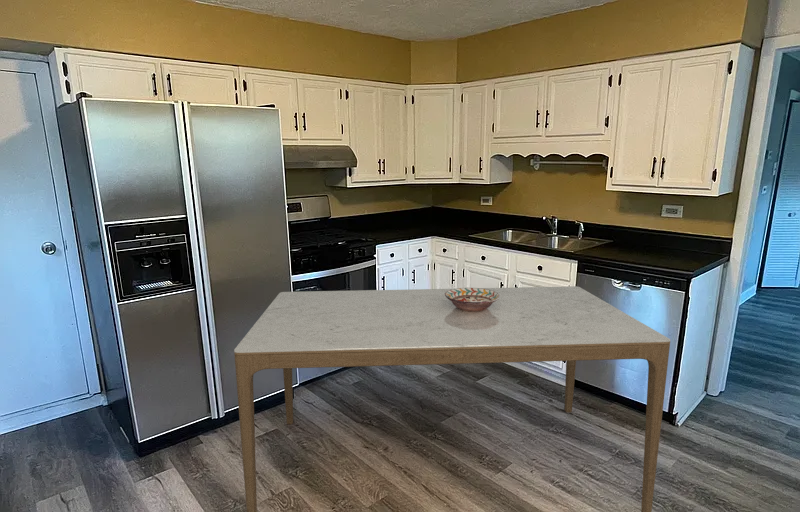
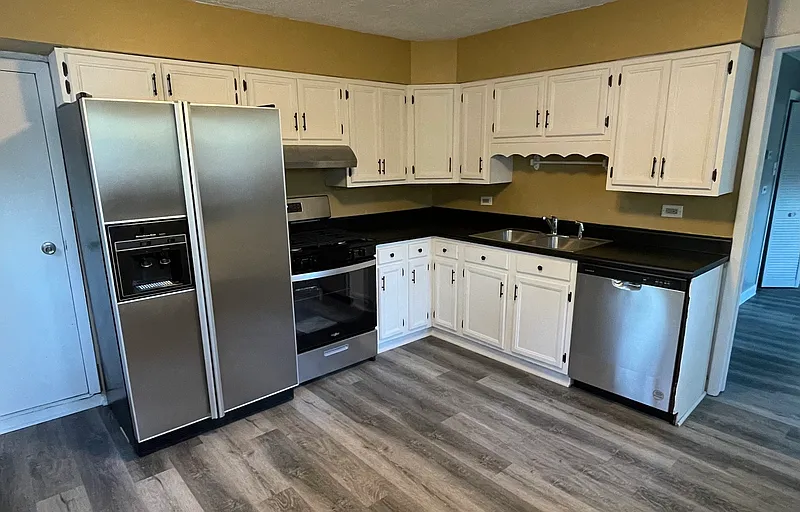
- dining table [233,285,671,512]
- decorative bowl [445,287,500,311]
